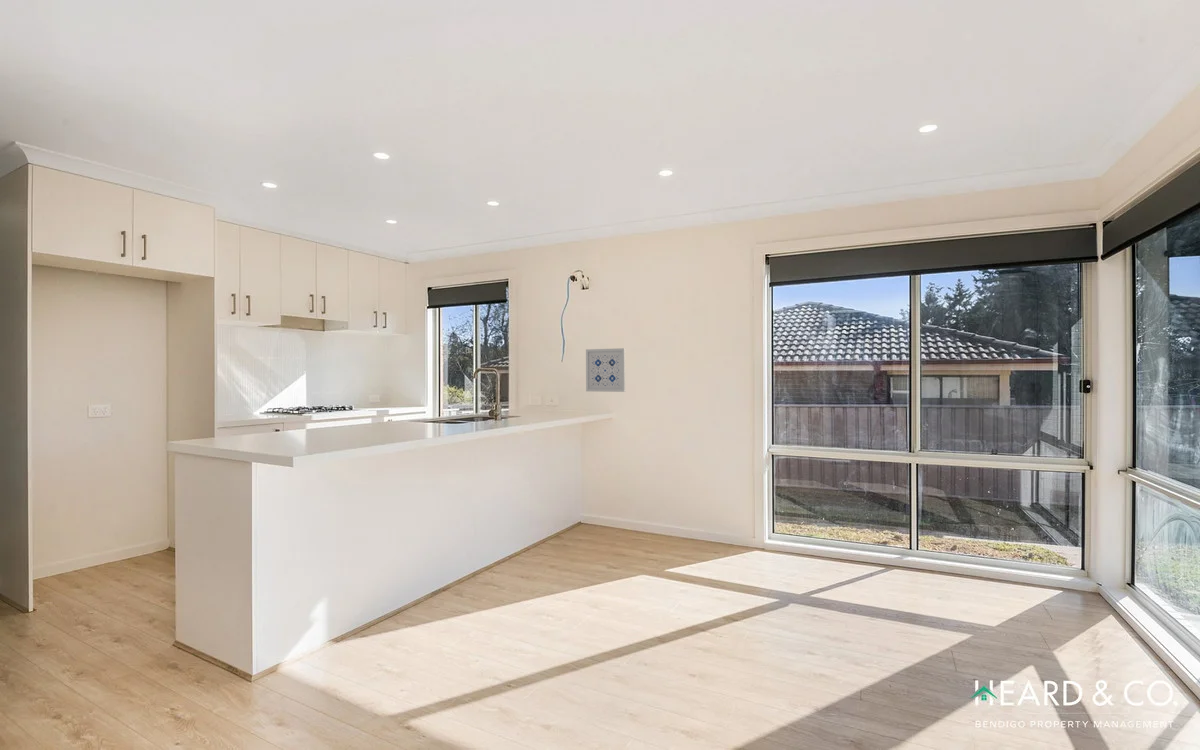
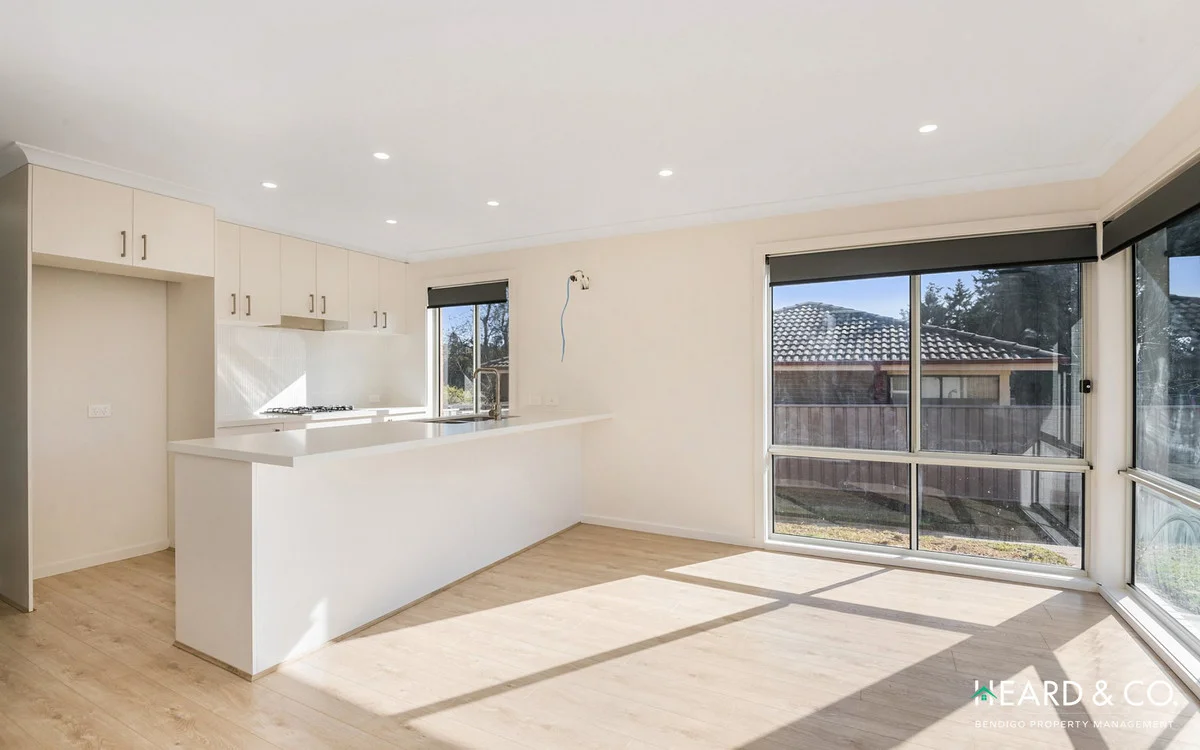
- wall art [585,347,627,393]
